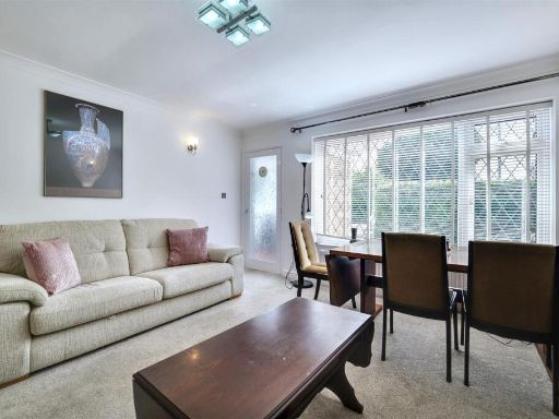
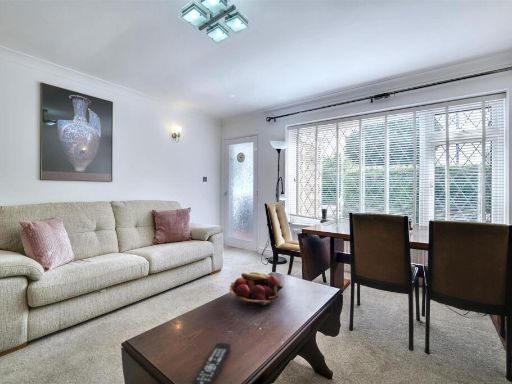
+ fruit basket [229,271,284,309]
+ remote control [191,342,232,384]
